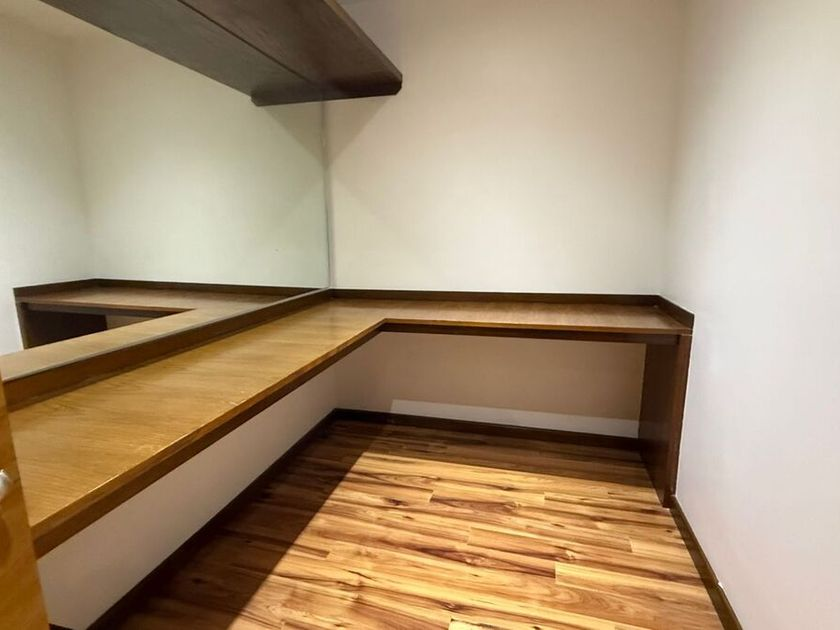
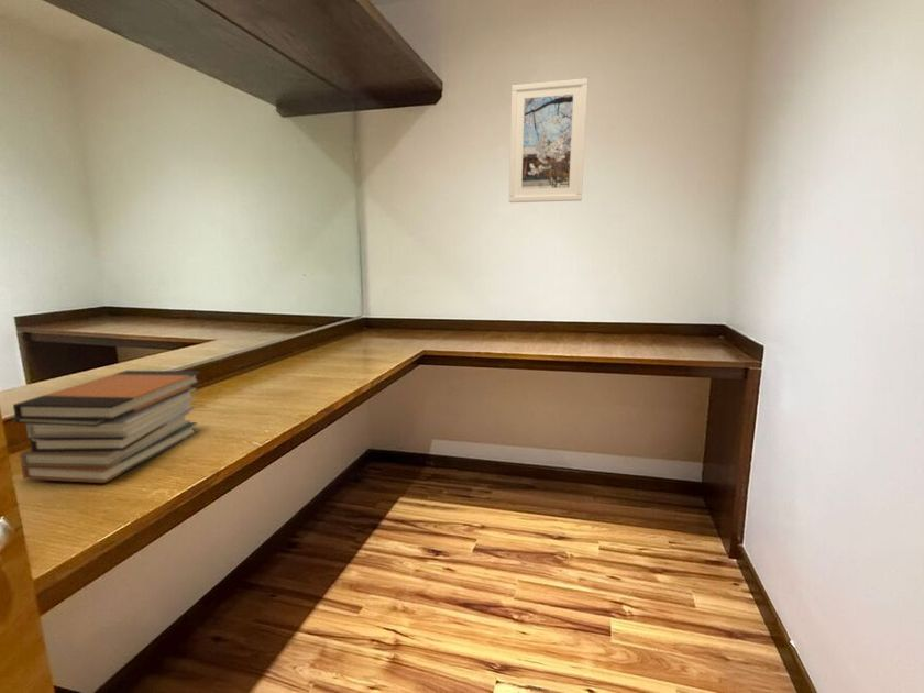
+ book stack [12,370,204,484]
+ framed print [508,77,588,204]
